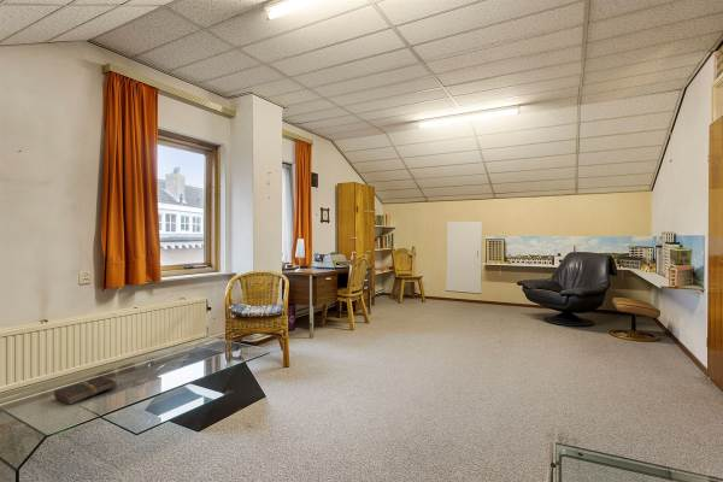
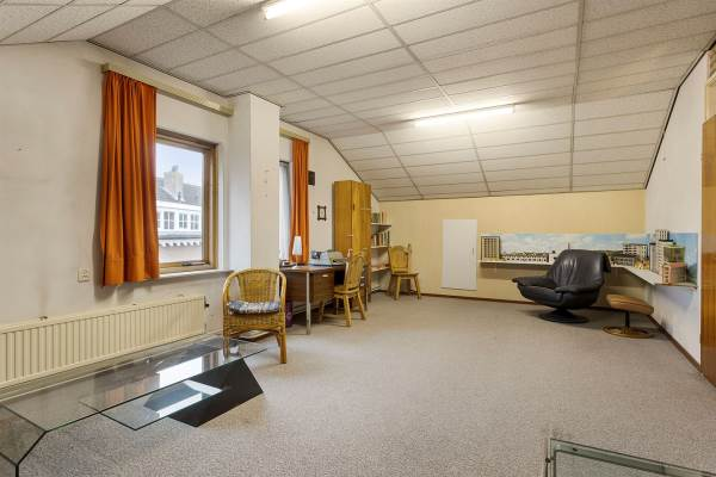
- book [53,375,119,406]
